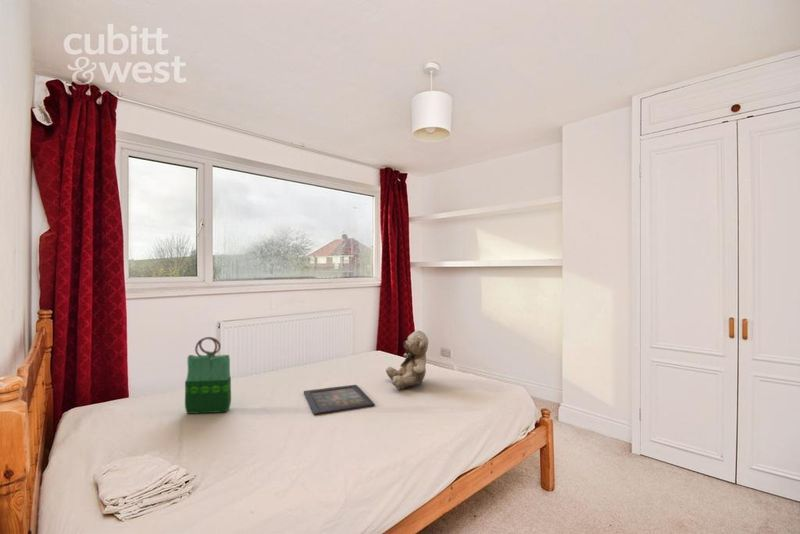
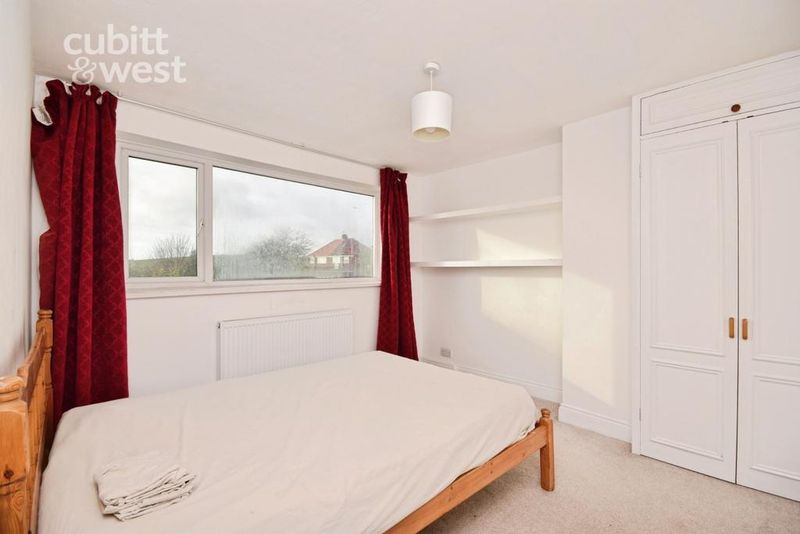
- icon panel [303,384,376,416]
- tote bag [184,336,232,415]
- teddy bear [385,330,429,390]
